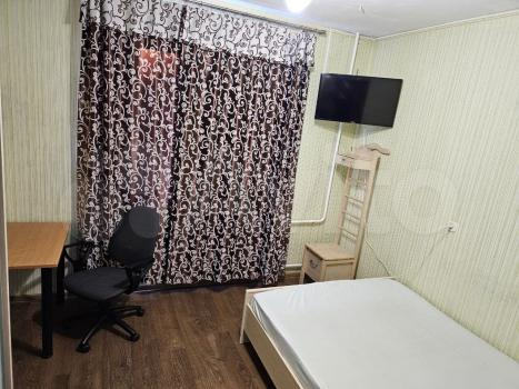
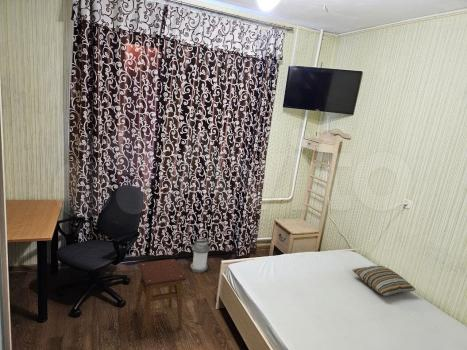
+ stool [134,258,187,339]
+ lantern [190,237,212,274]
+ pillow [352,265,417,297]
